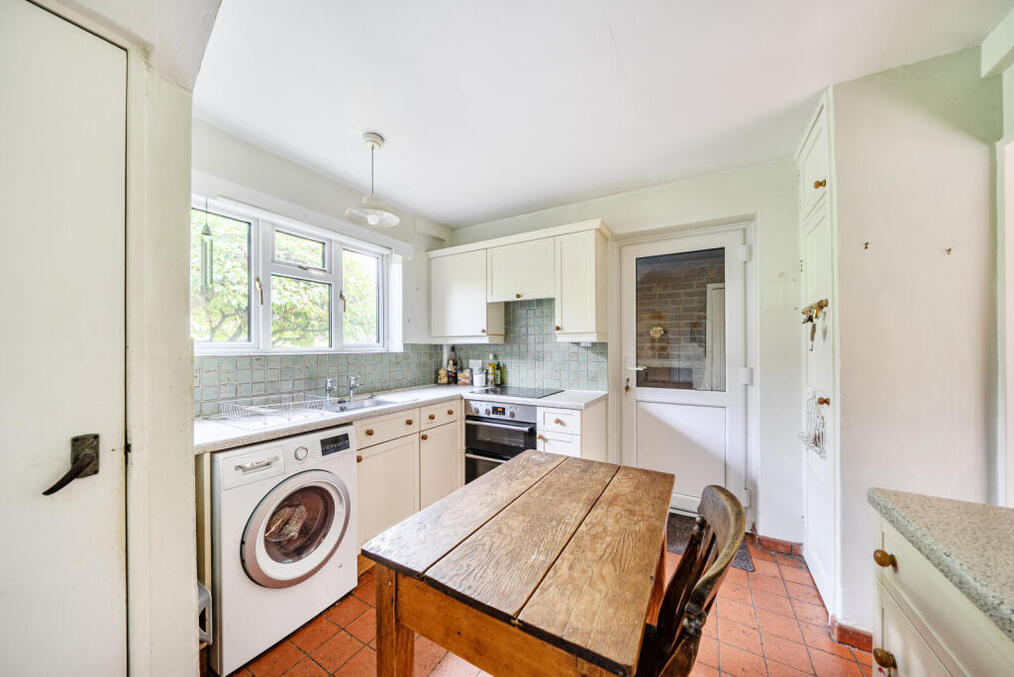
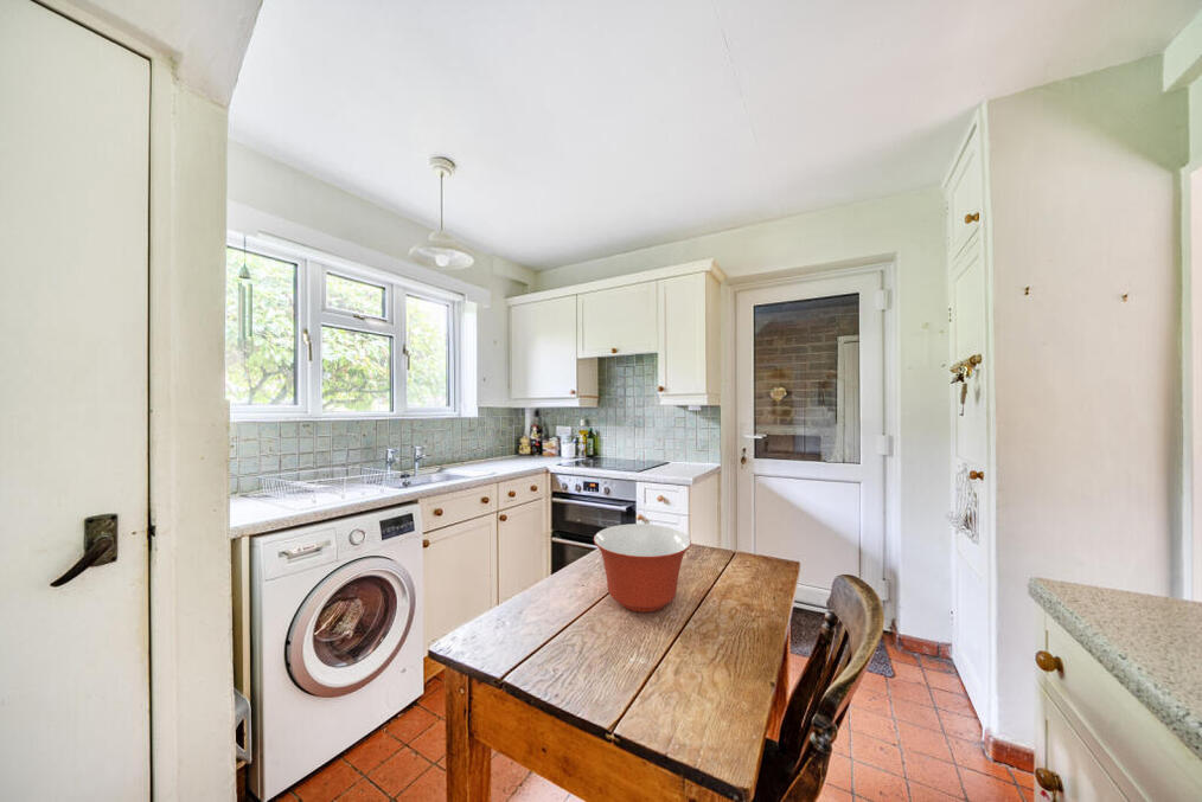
+ mixing bowl [593,522,692,614]
